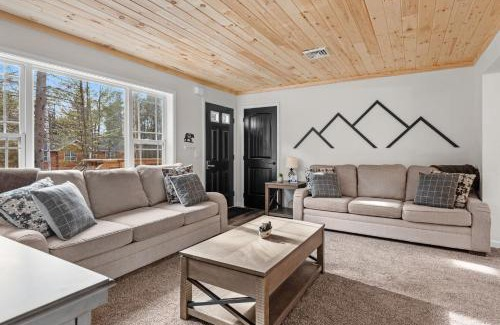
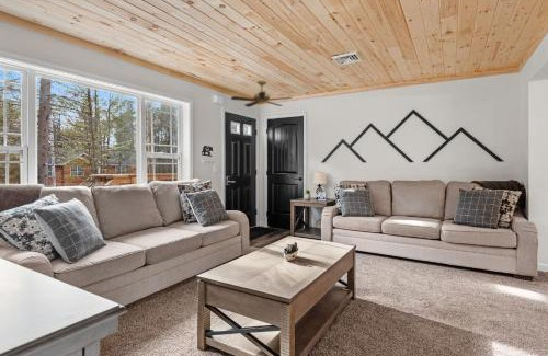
+ ceiling fan [230,80,294,108]
